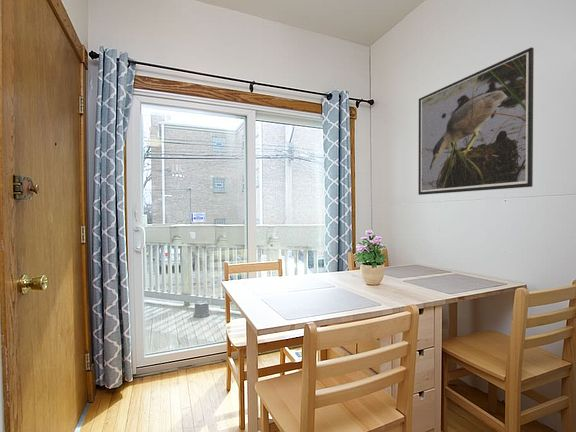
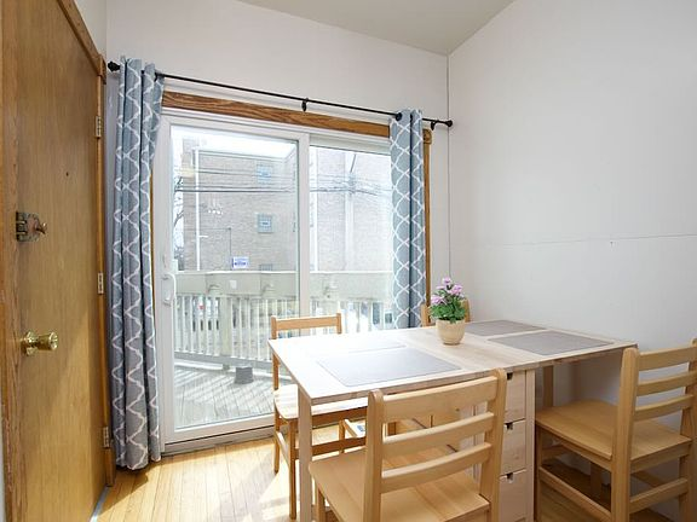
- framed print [417,47,535,196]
